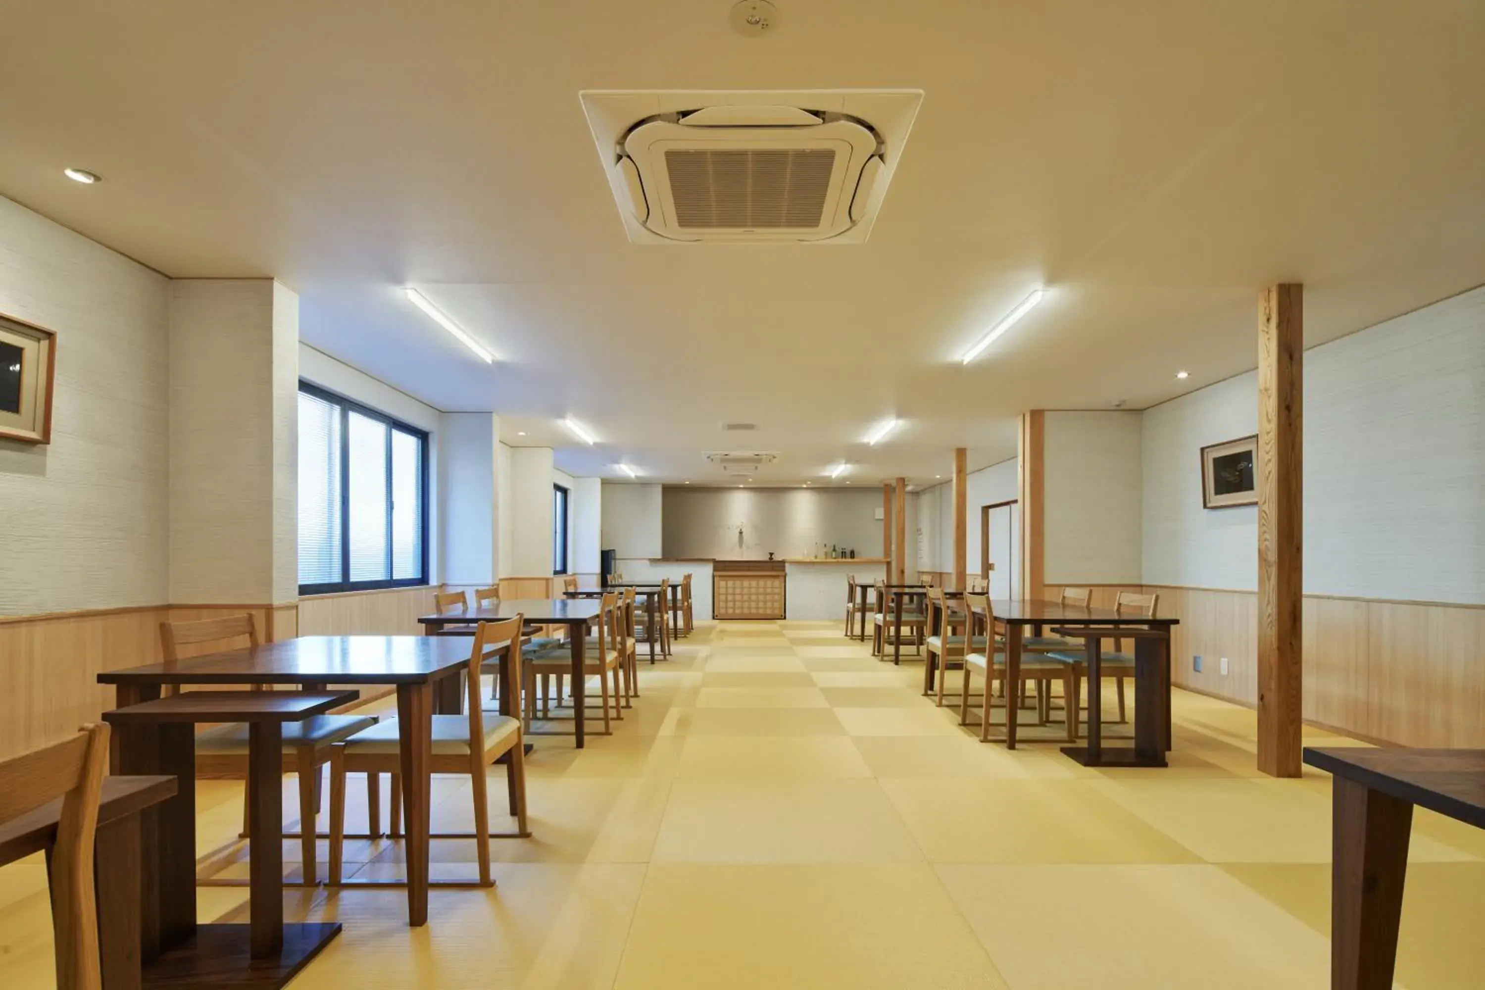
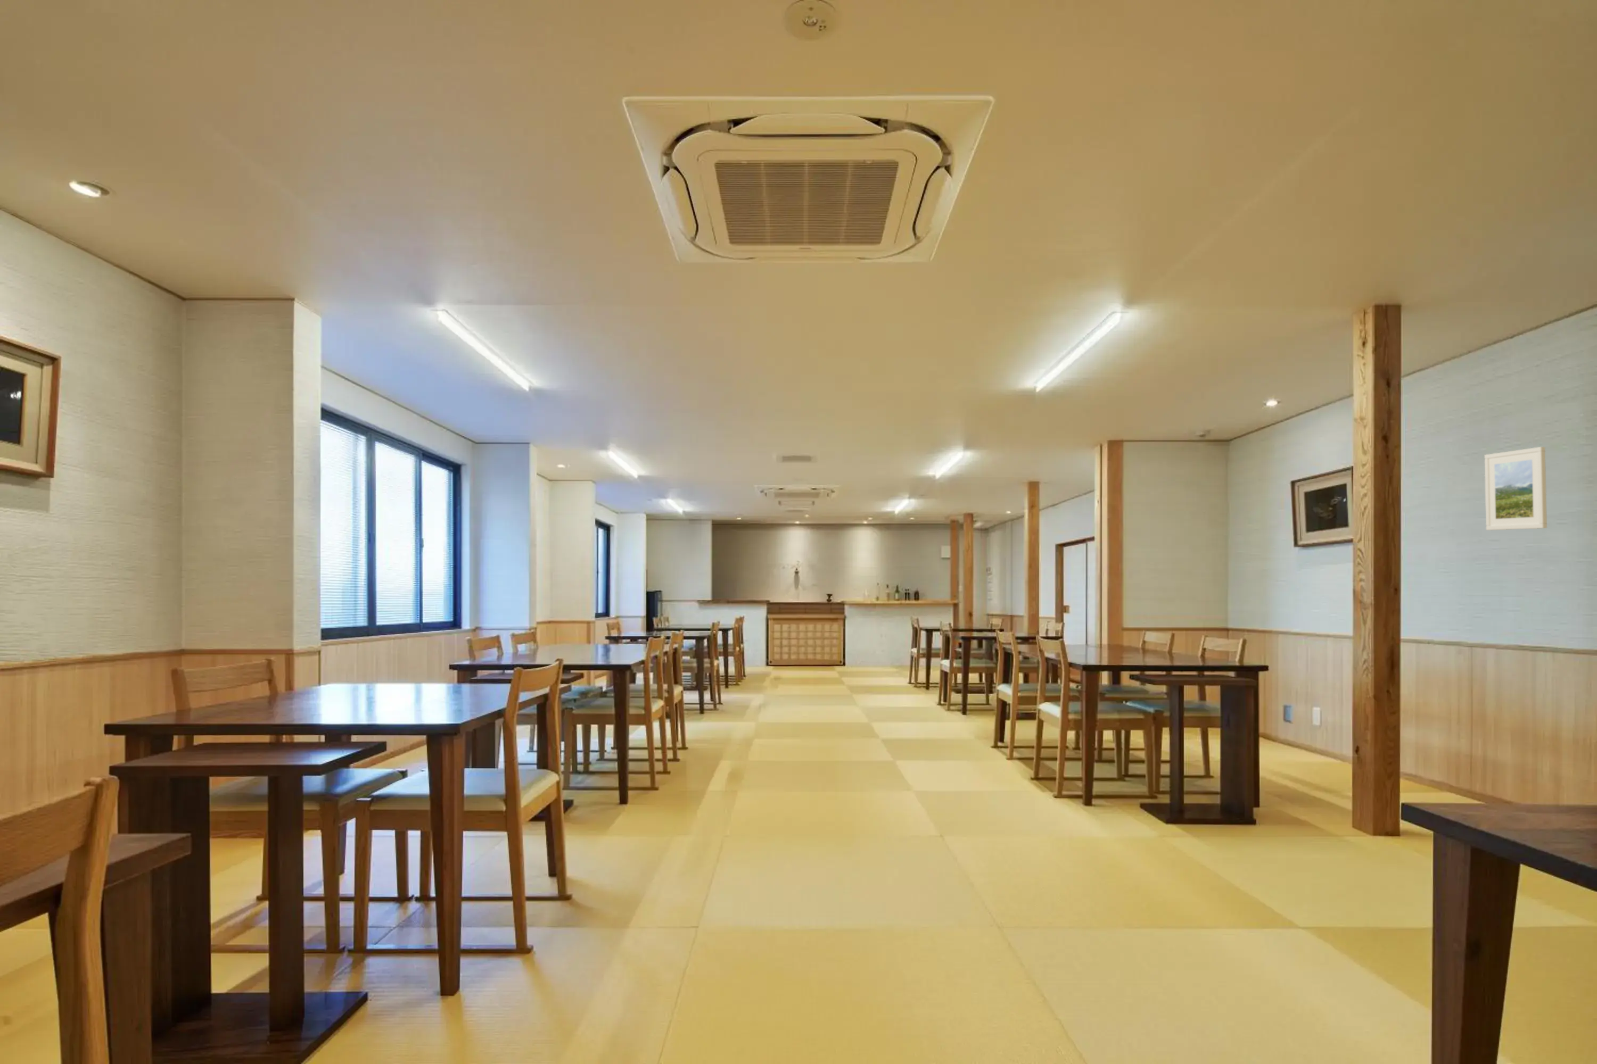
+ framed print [1484,446,1547,531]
